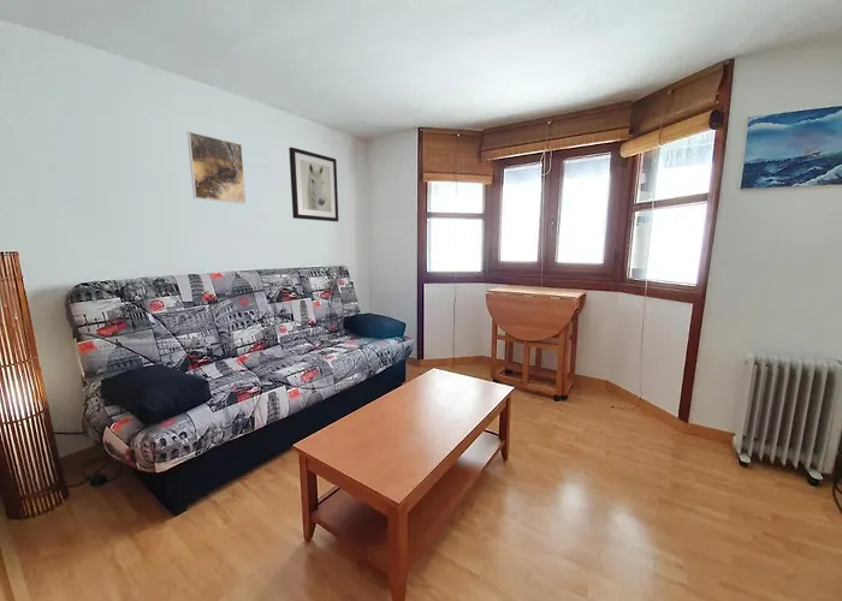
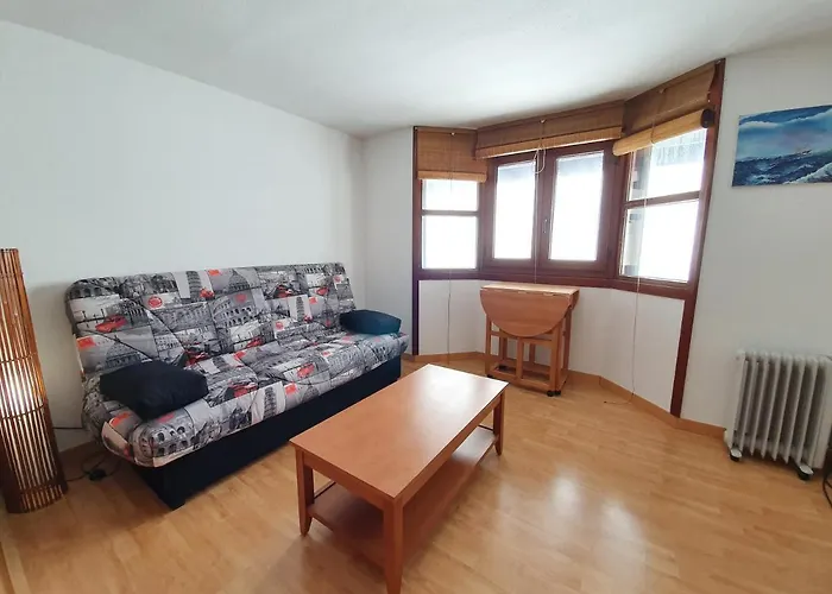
- wall art [287,147,339,222]
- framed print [186,131,248,204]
